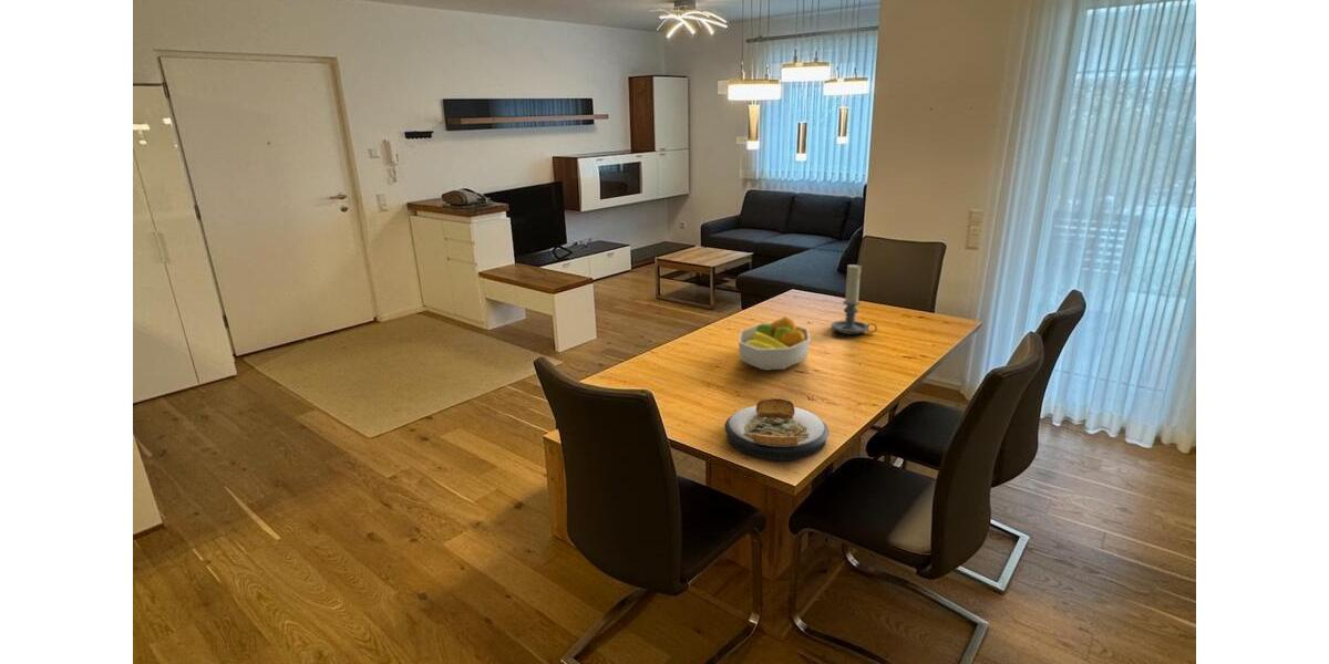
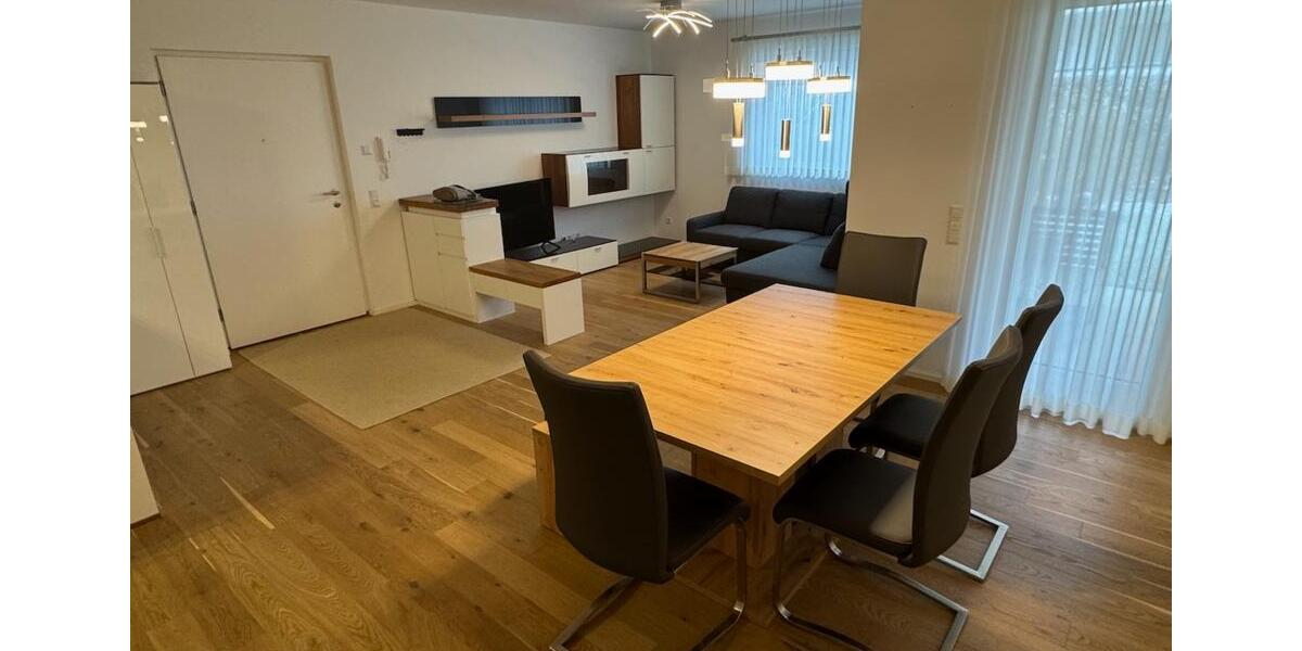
- plate [723,397,830,461]
- candle holder [830,263,878,335]
- fruit bowl [738,315,811,372]
